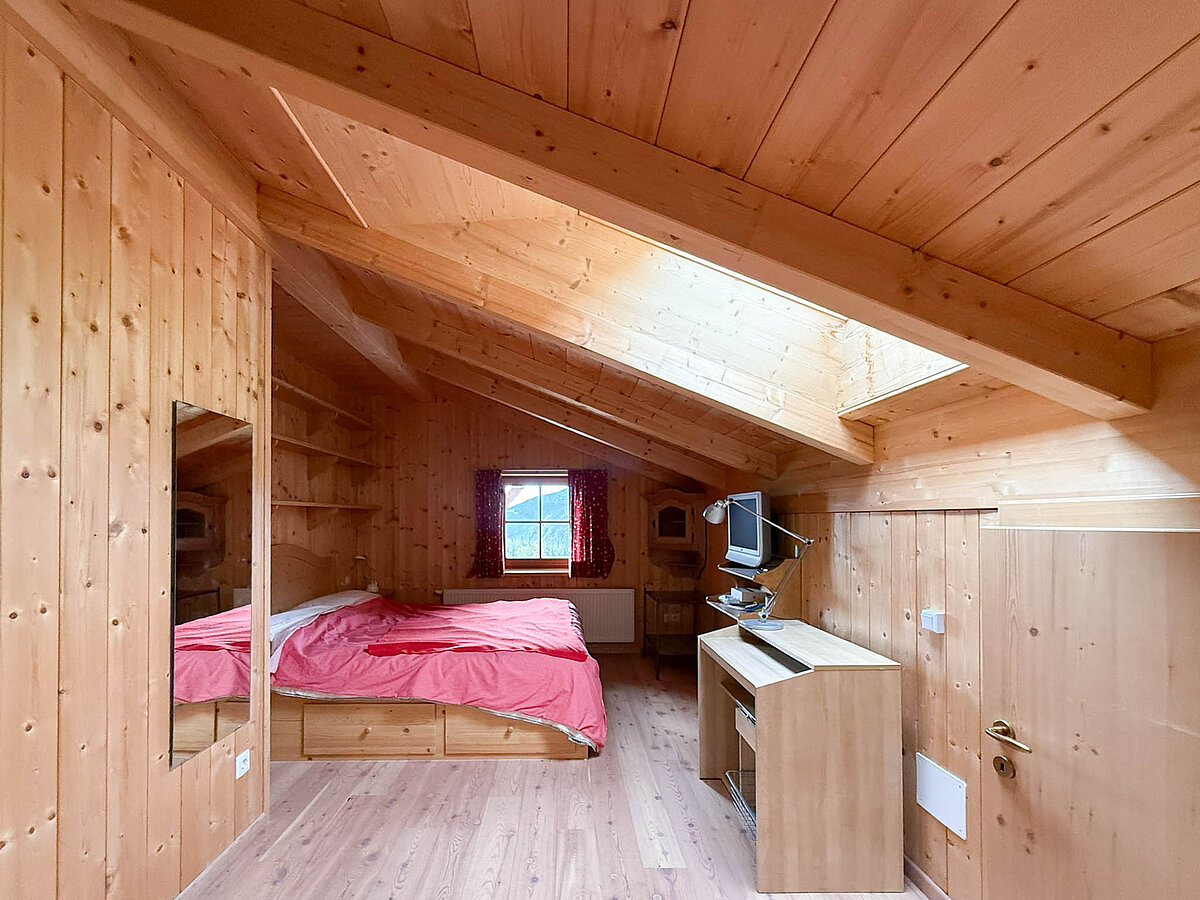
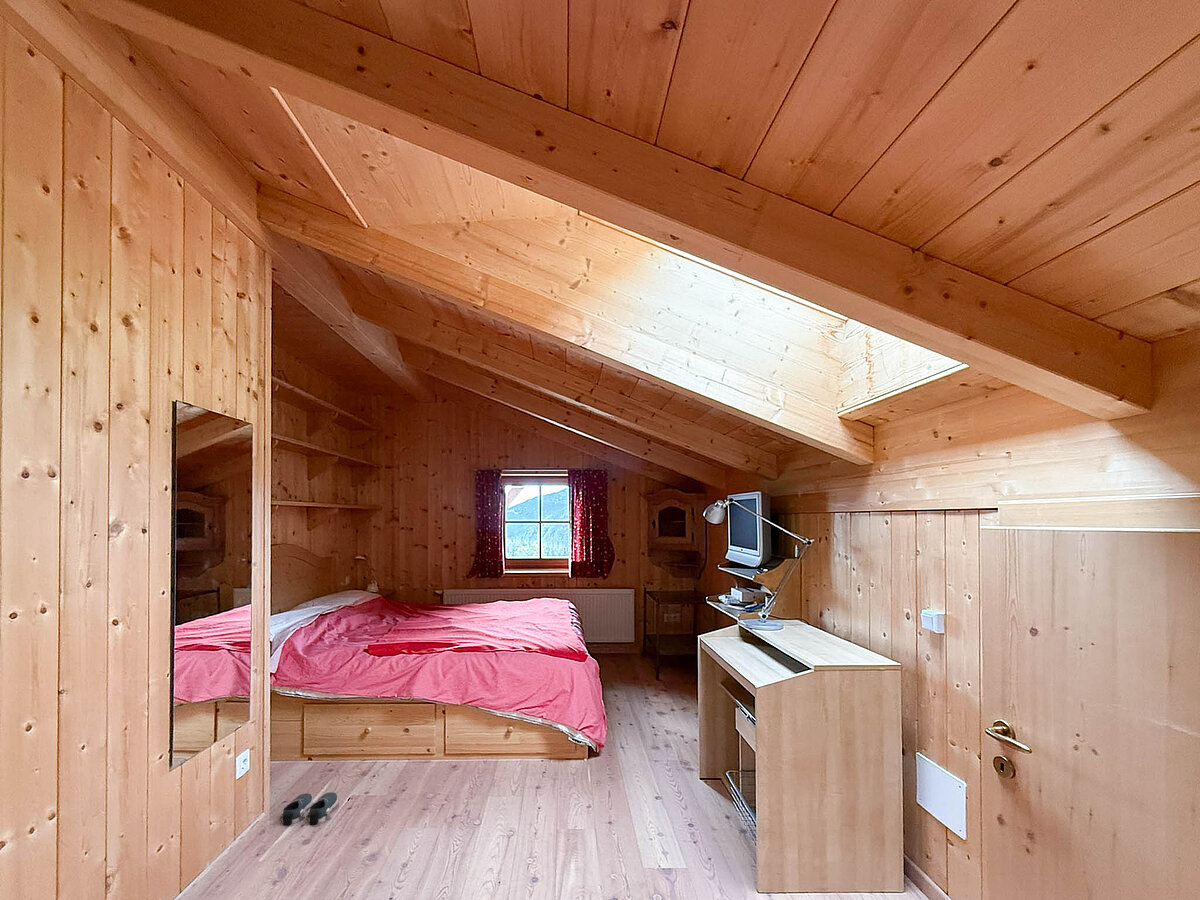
+ shoe [279,791,339,827]
